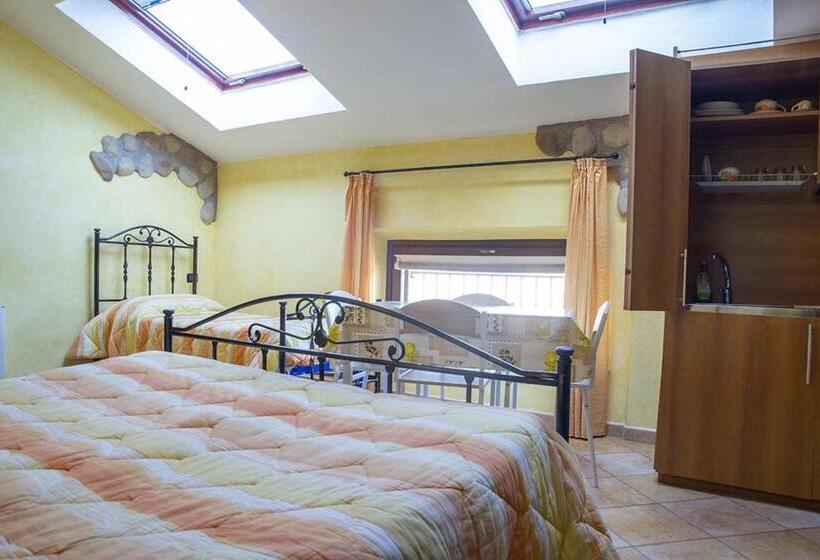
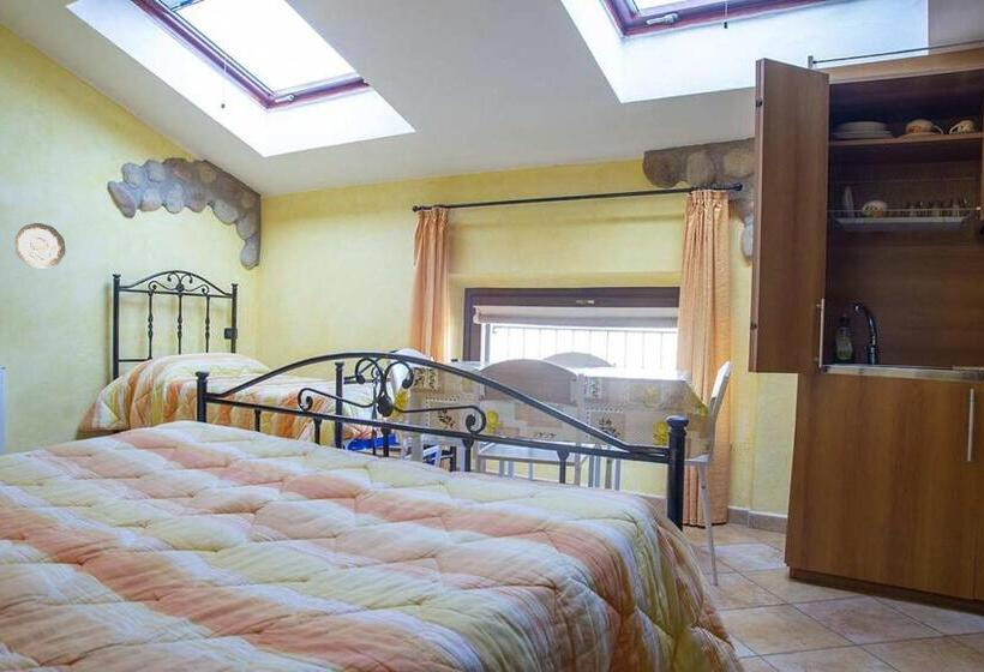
+ decorative plate [13,222,67,270]
